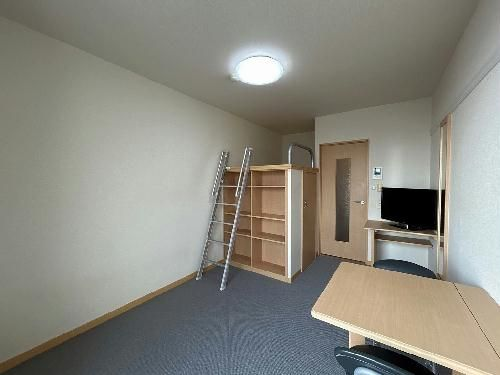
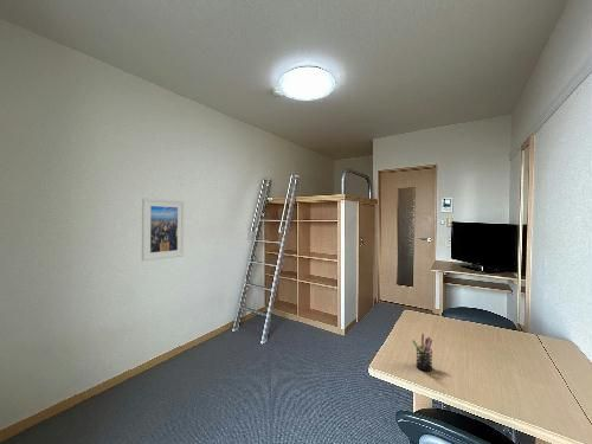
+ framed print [141,197,186,262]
+ pen holder [411,333,433,372]
